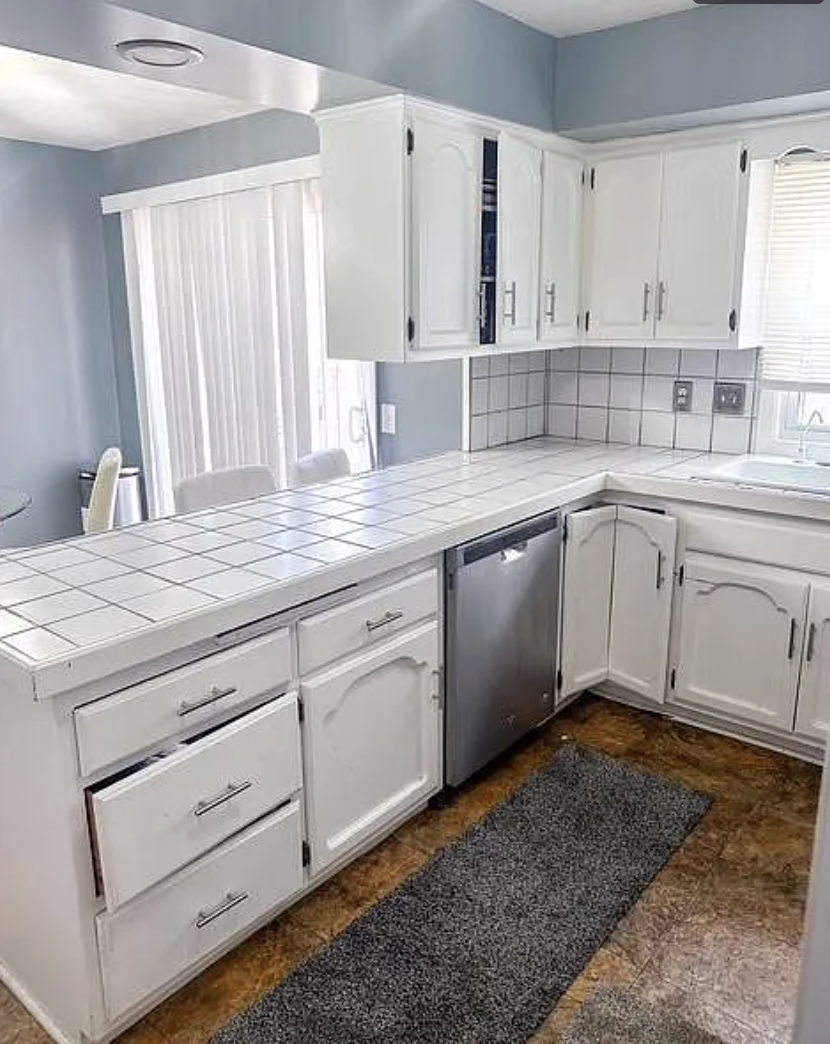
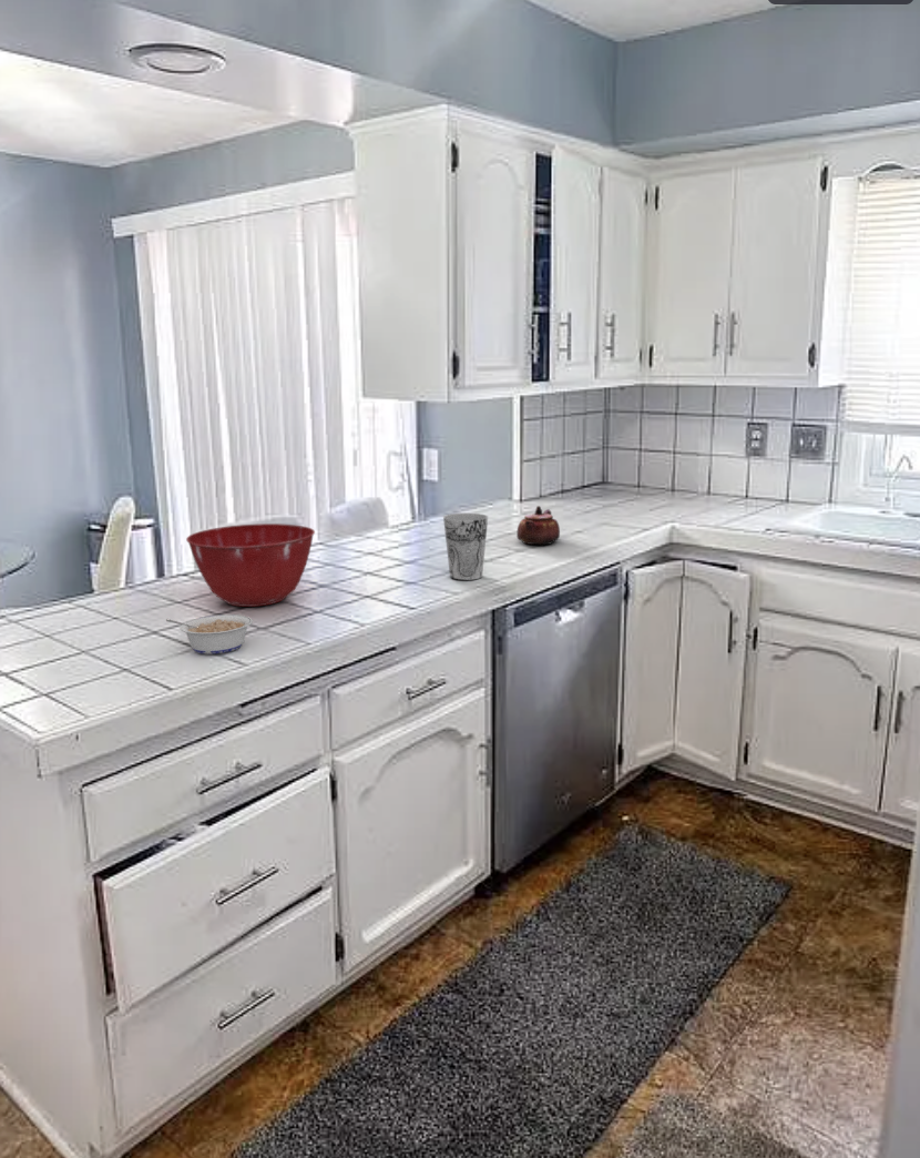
+ cup [442,512,489,581]
+ legume [165,613,254,656]
+ mixing bowl [185,522,316,608]
+ teapot [515,505,561,546]
